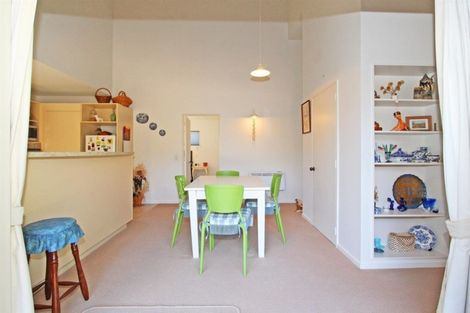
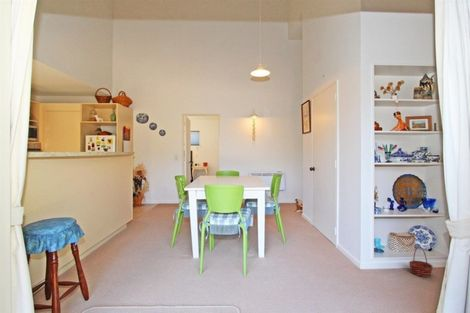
+ basket [408,246,434,278]
